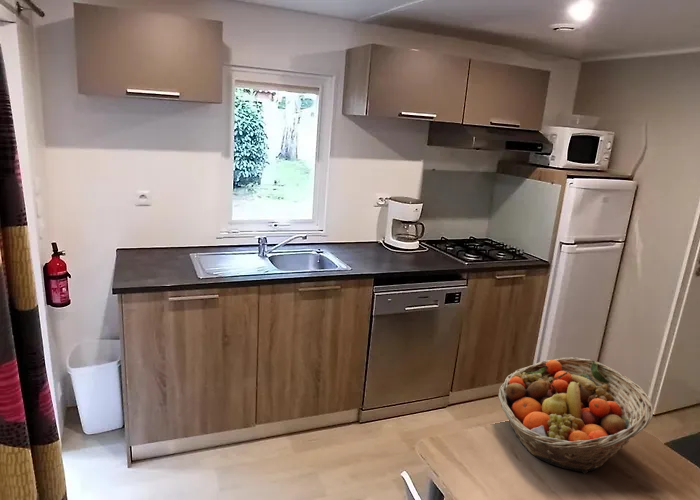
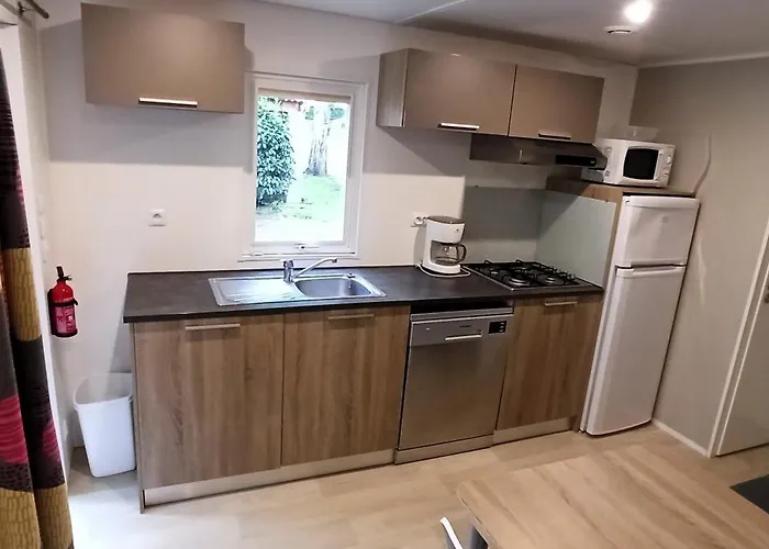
- fruit basket [497,356,654,474]
